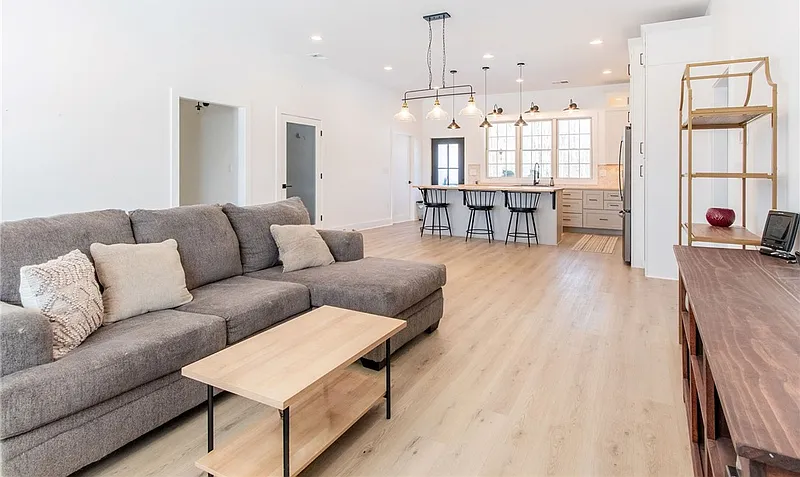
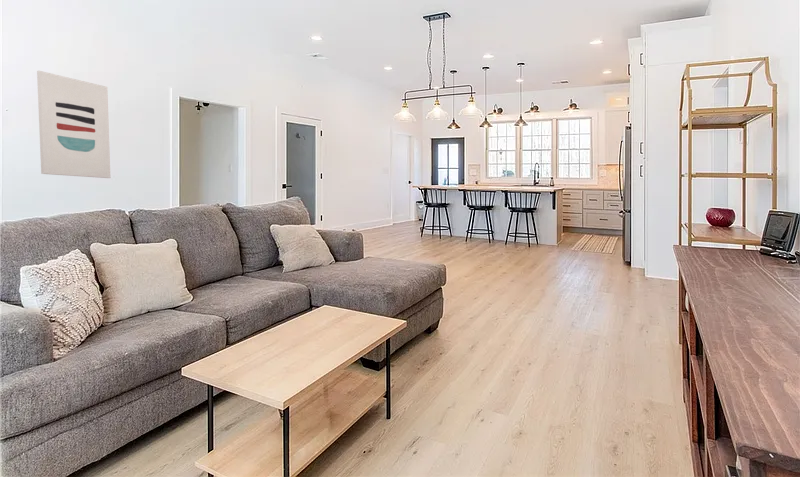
+ wall art [36,70,111,179]
